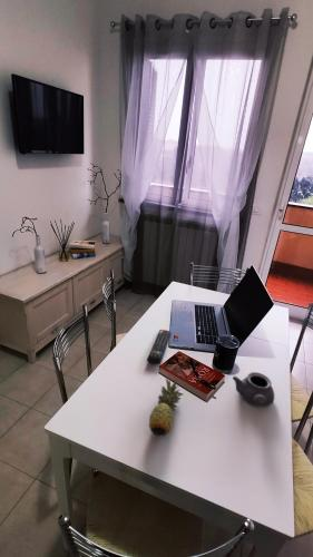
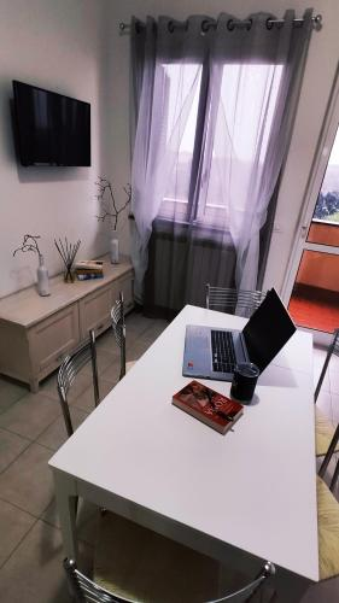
- fruit [148,378,184,438]
- teapot [232,371,275,409]
- remote control [146,329,172,365]
